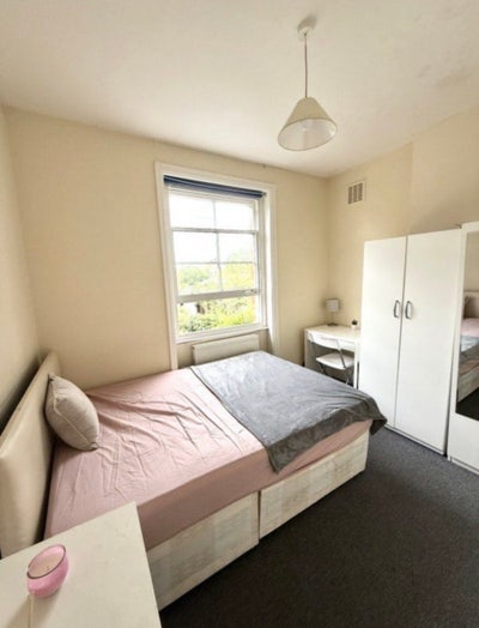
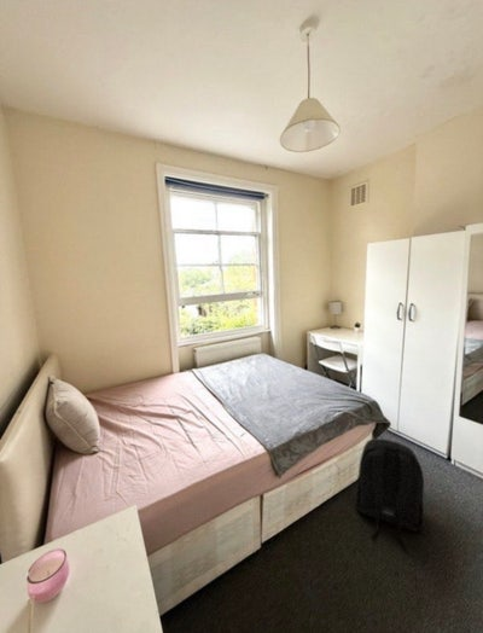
+ backpack [354,437,425,552]
